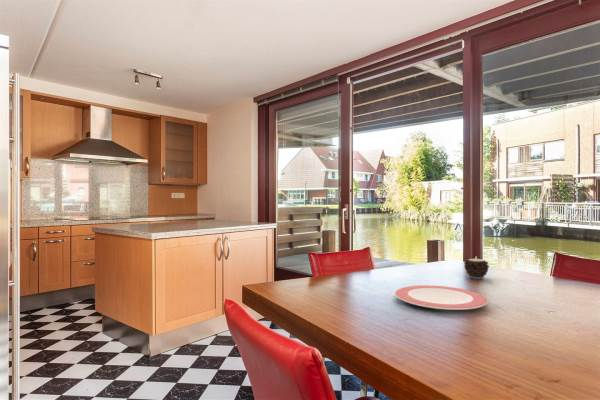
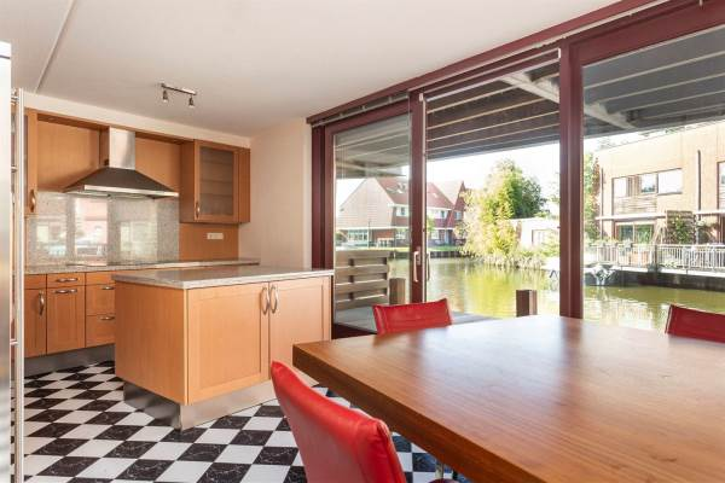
- plate [394,284,489,311]
- candle [463,257,490,280]
